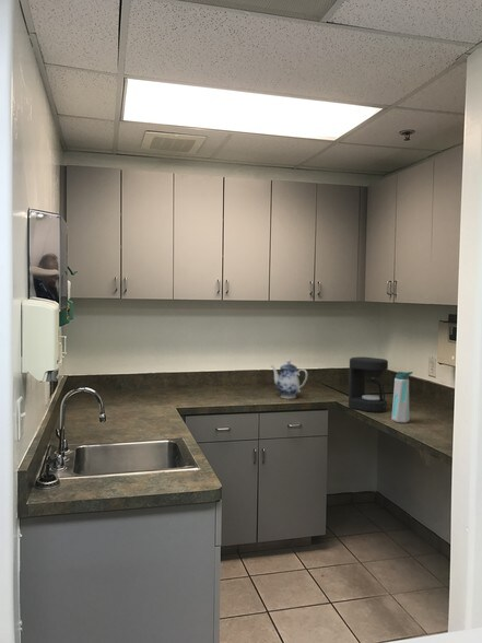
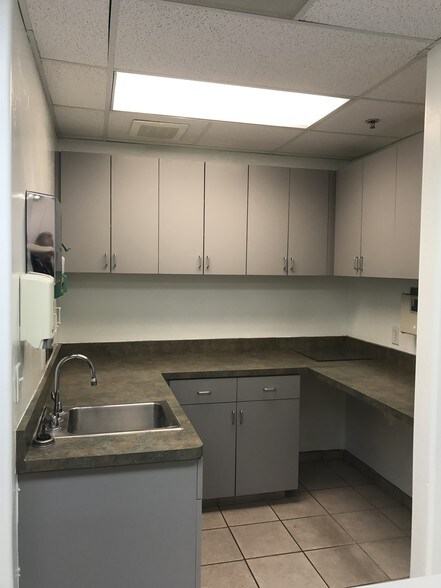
- water bottle [390,371,414,424]
- teapot [270,358,309,400]
- coffee maker [348,355,389,413]
